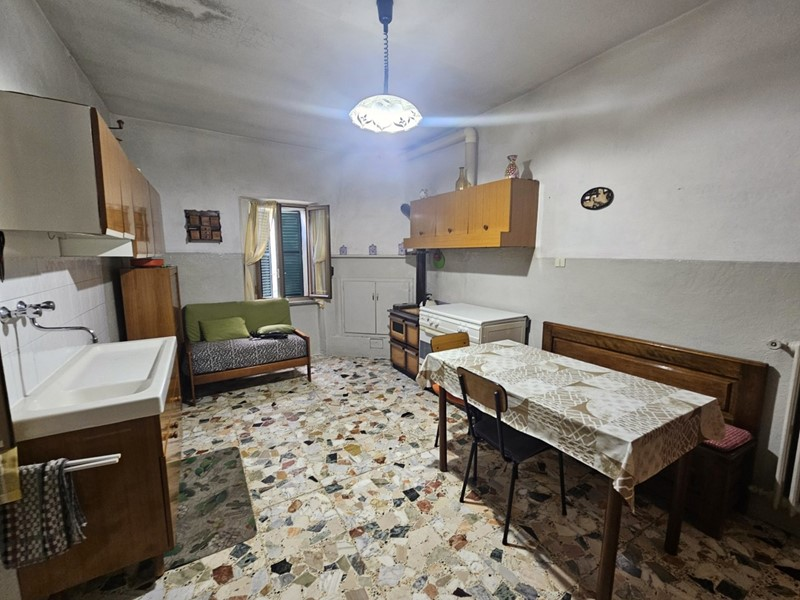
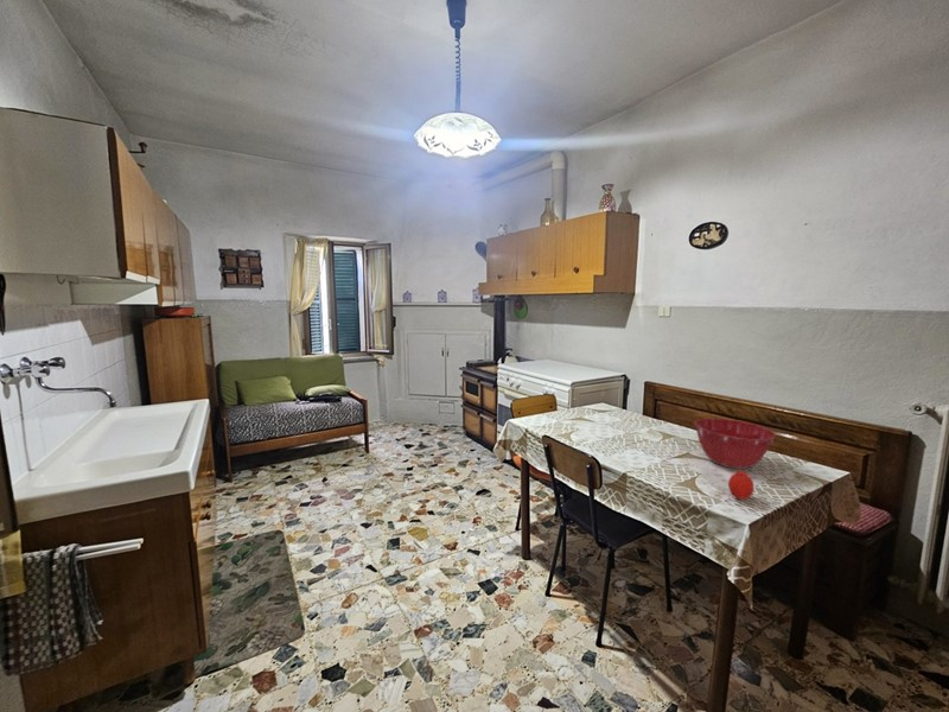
+ fruit [727,469,756,501]
+ mixing bowl [694,418,777,470]
